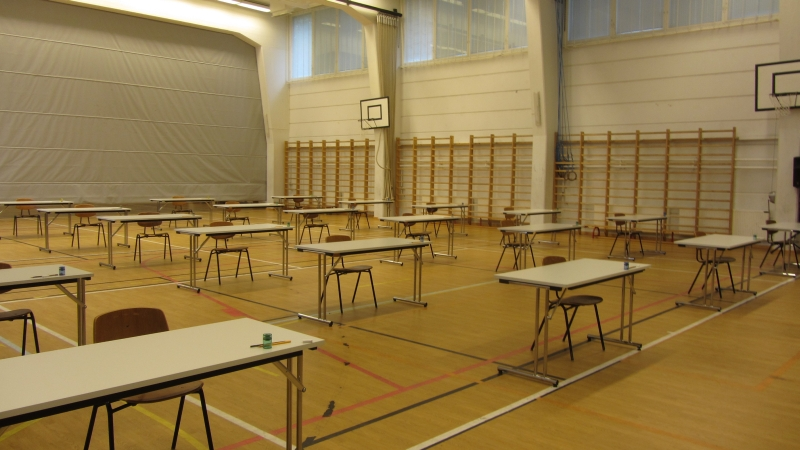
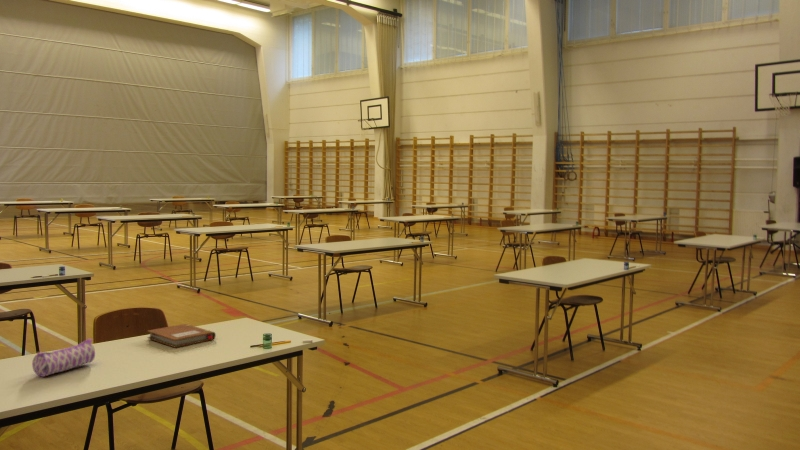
+ pencil case [31,338,96,378]
+ notebook [146,323,217,348]
